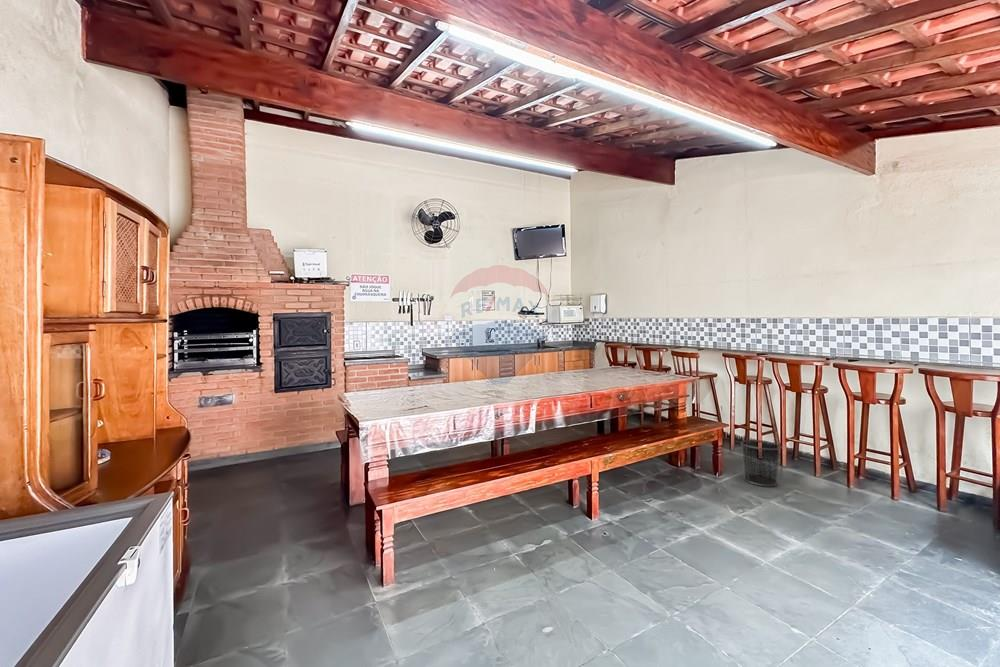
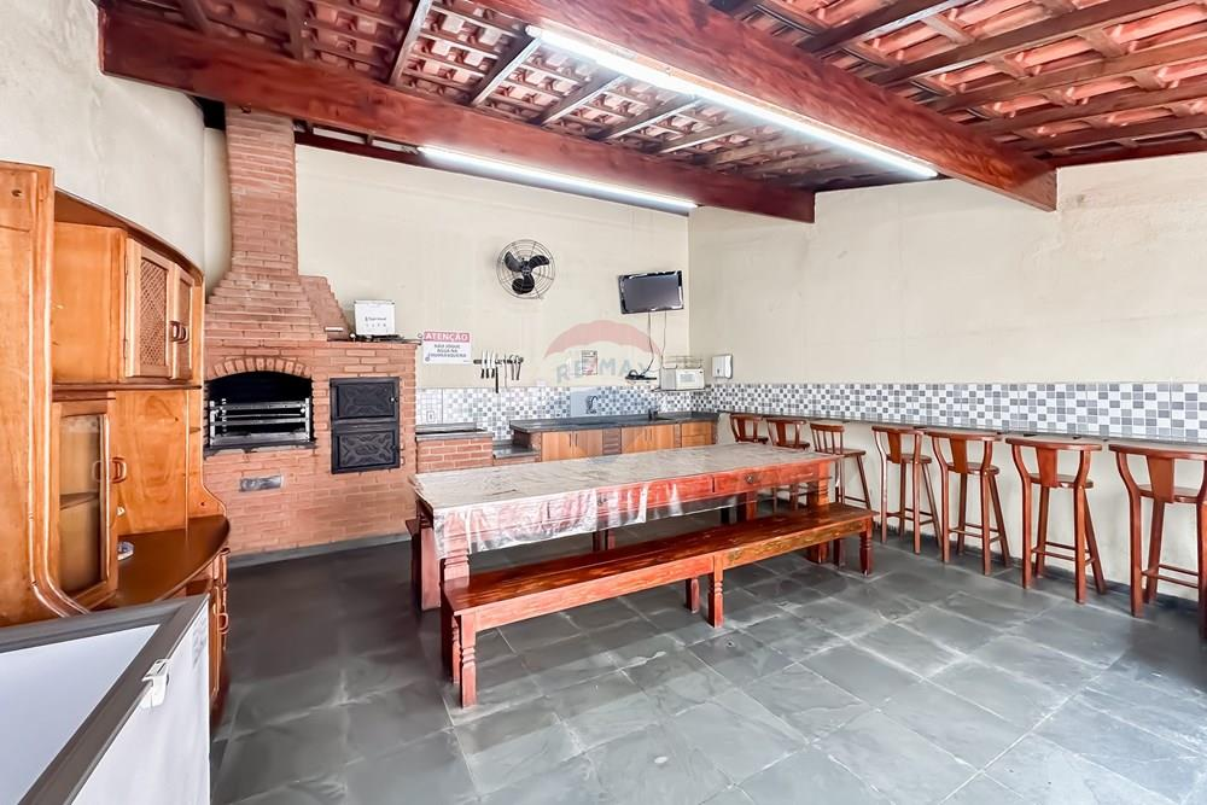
- trash can [740,439,782,487]
